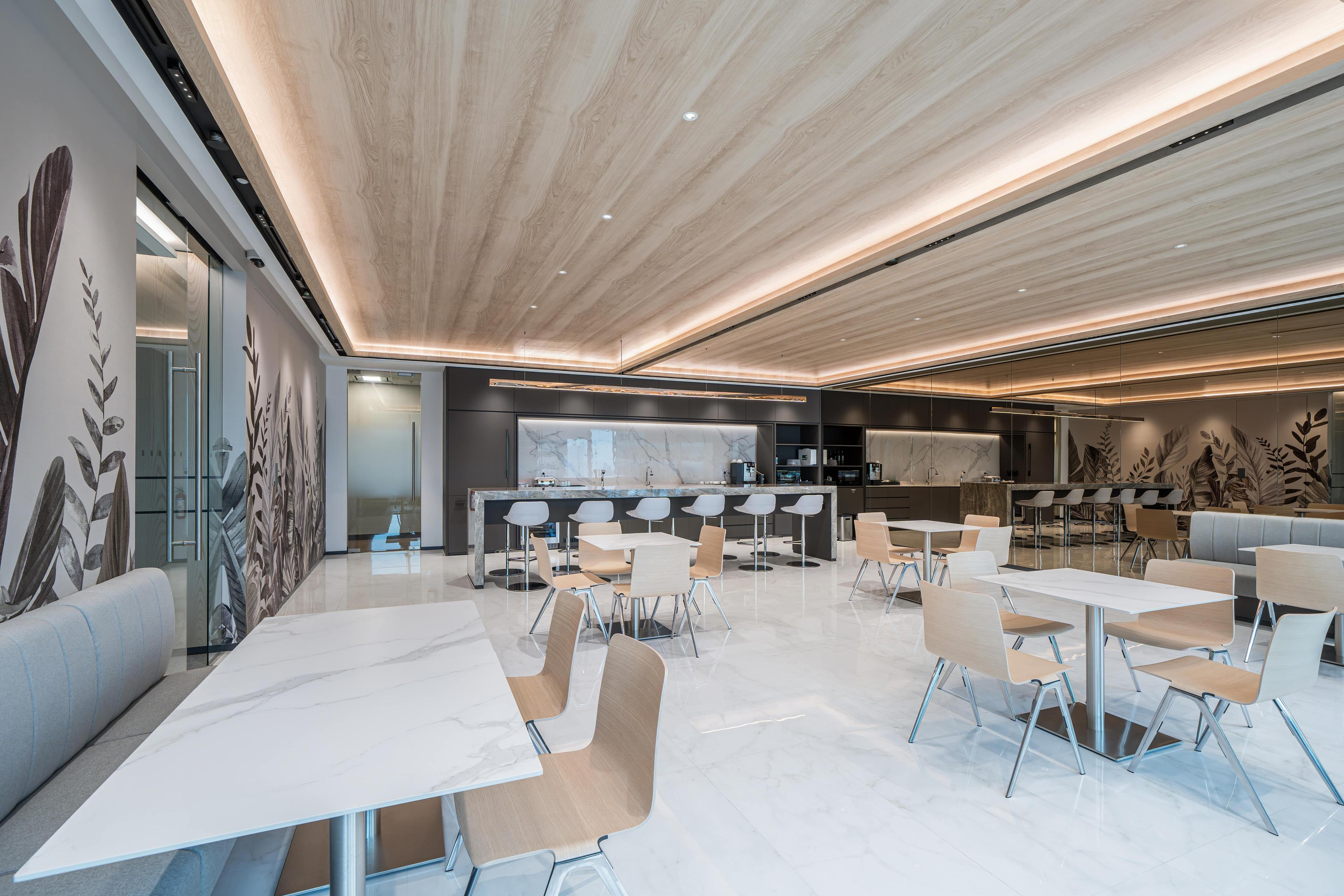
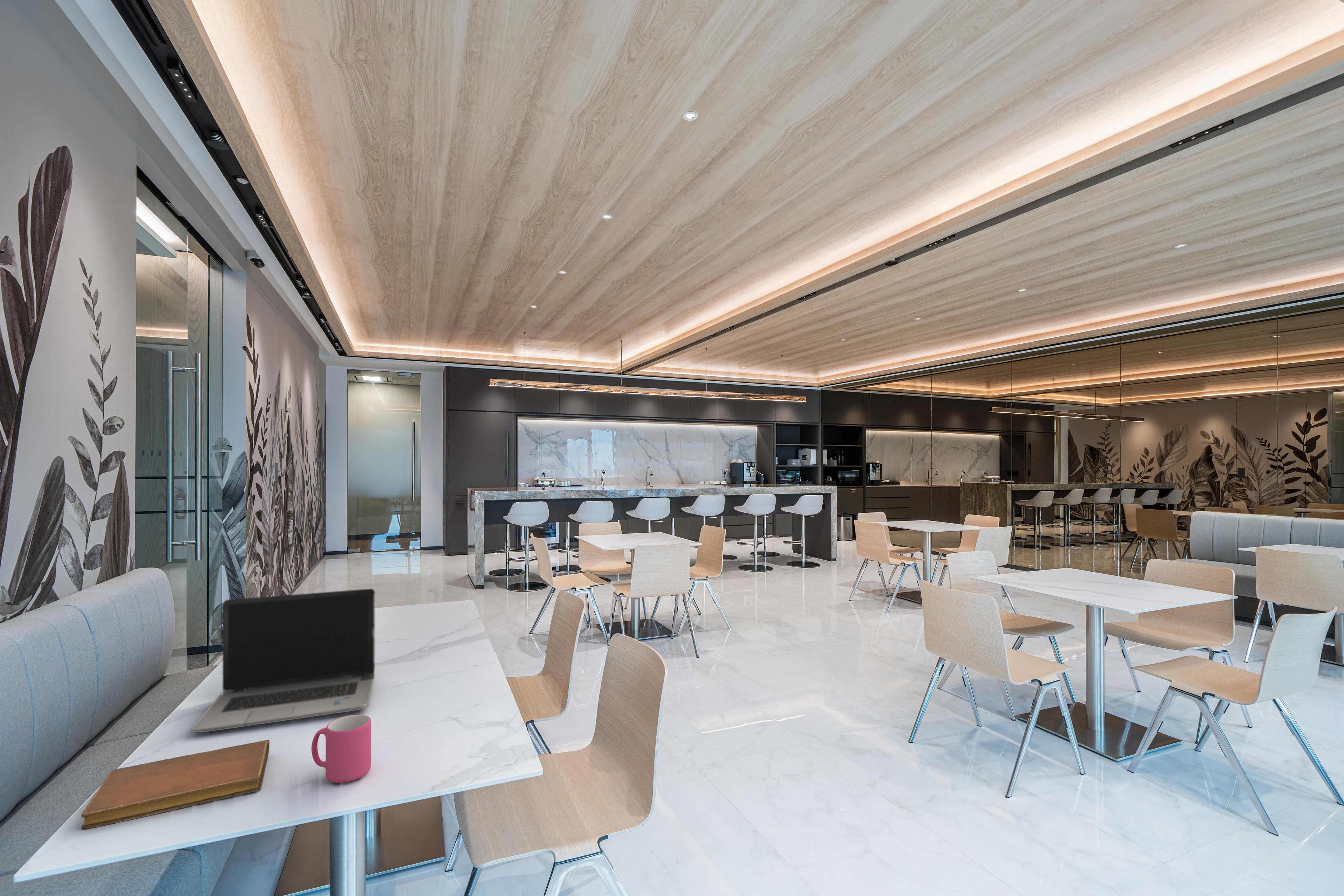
+ mug [311,714,372,783]
+ notebook [81,740,270,830]
+ laptop computer [192,588,375,733]
